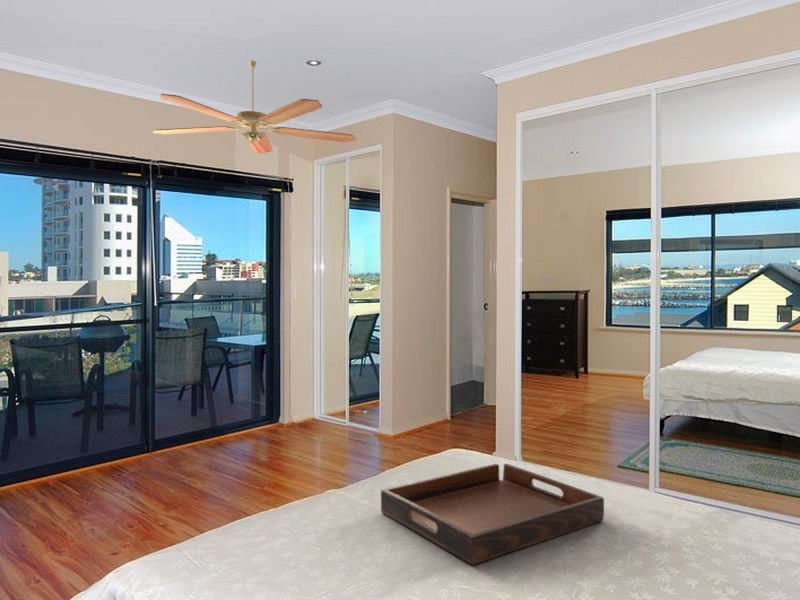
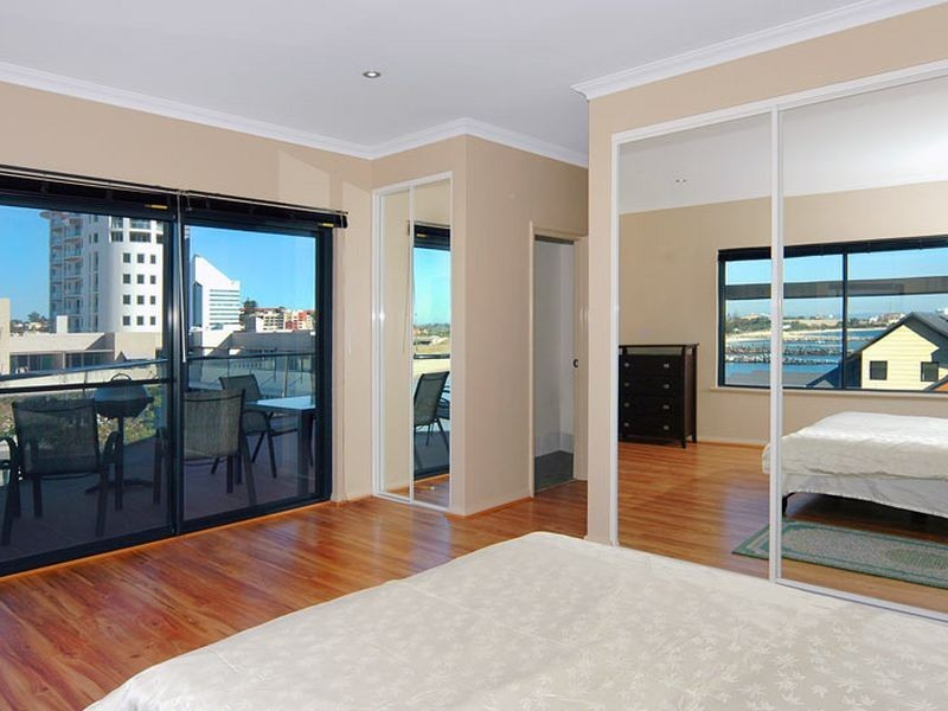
- serving tray [380,463,605,566]
- ceiling fan [152,60,357,154]
